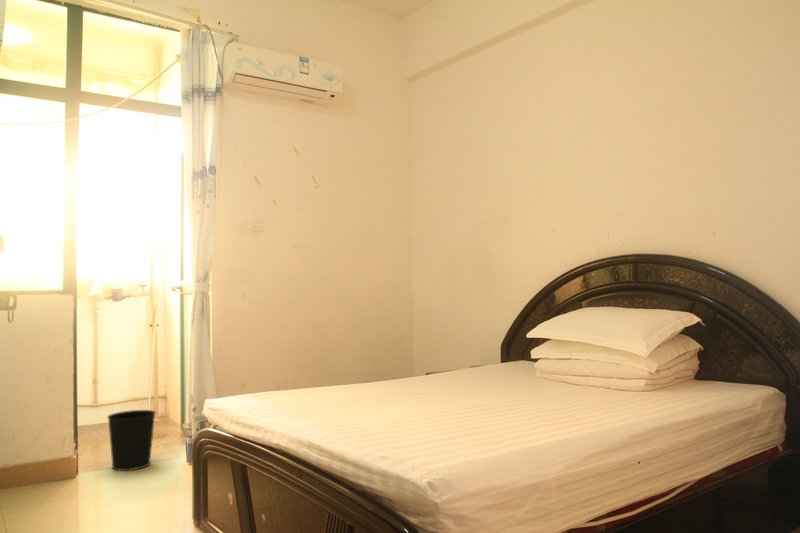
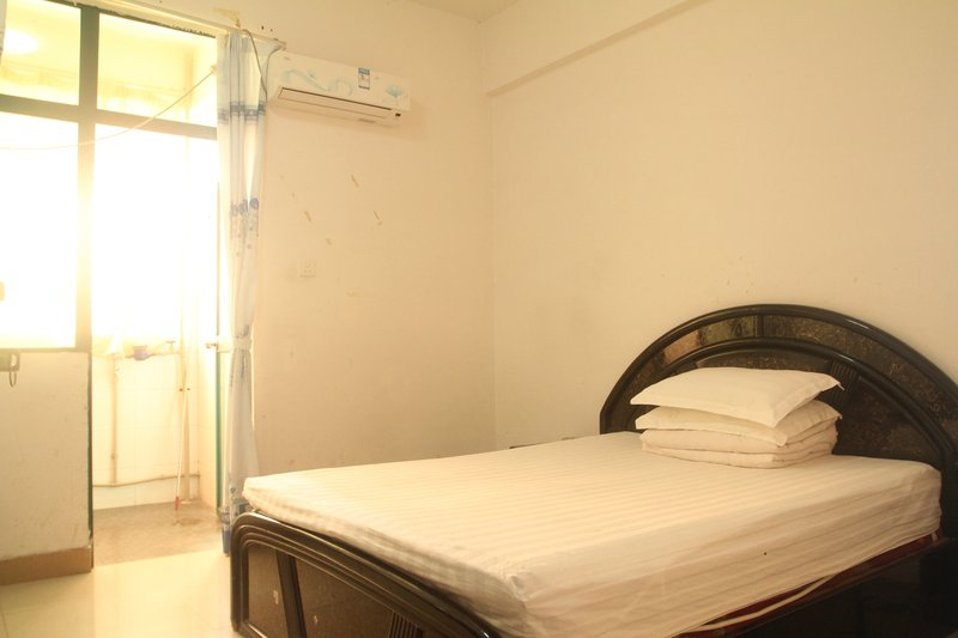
- wastebasket [106,409,157,472]
